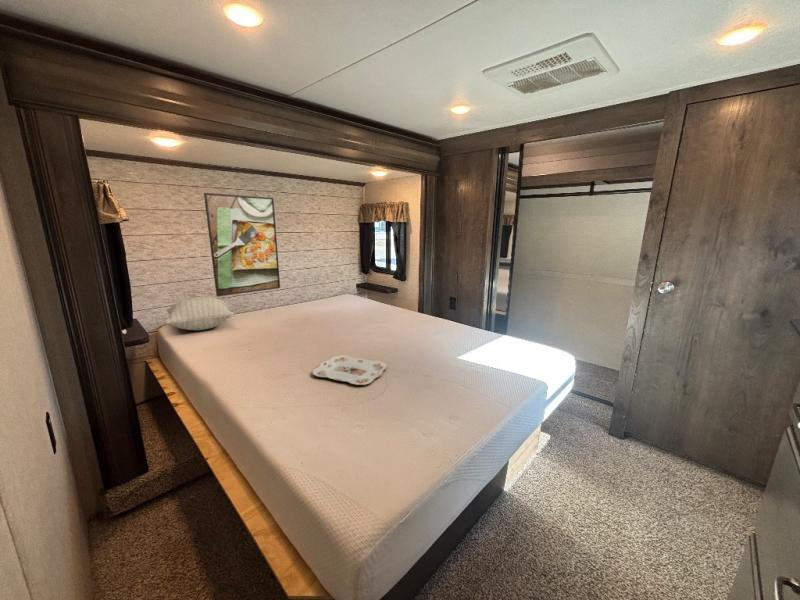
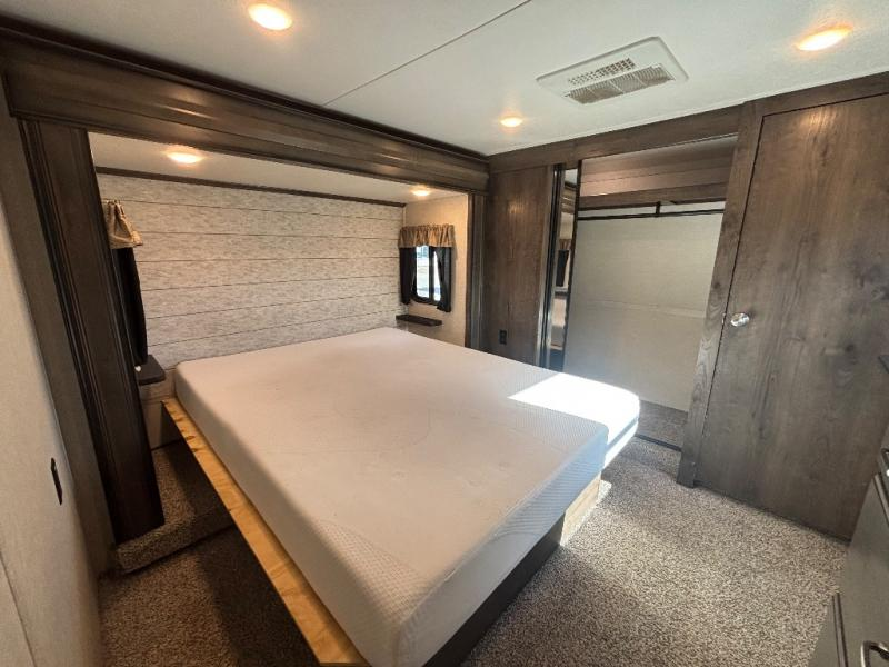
- pillow [163,296,235,331]
- serving tray [311,354,388,386]
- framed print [203,192,281,298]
